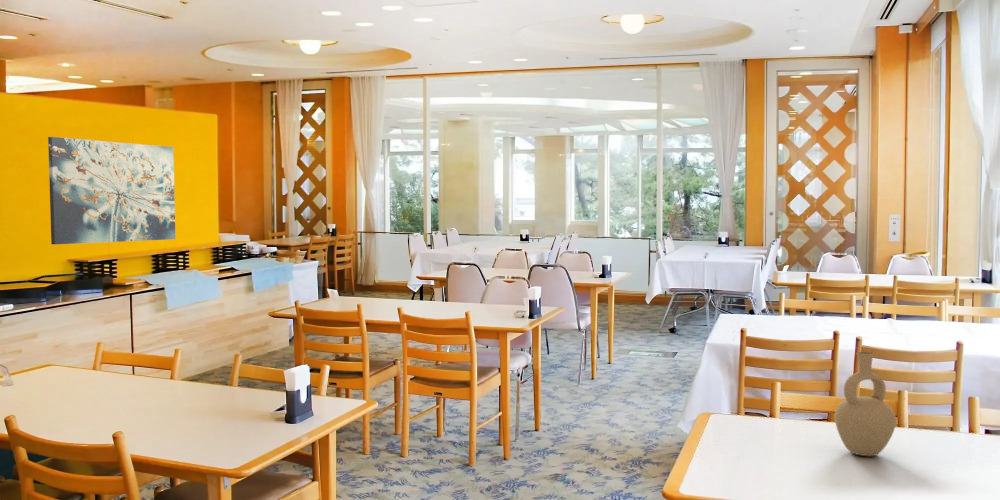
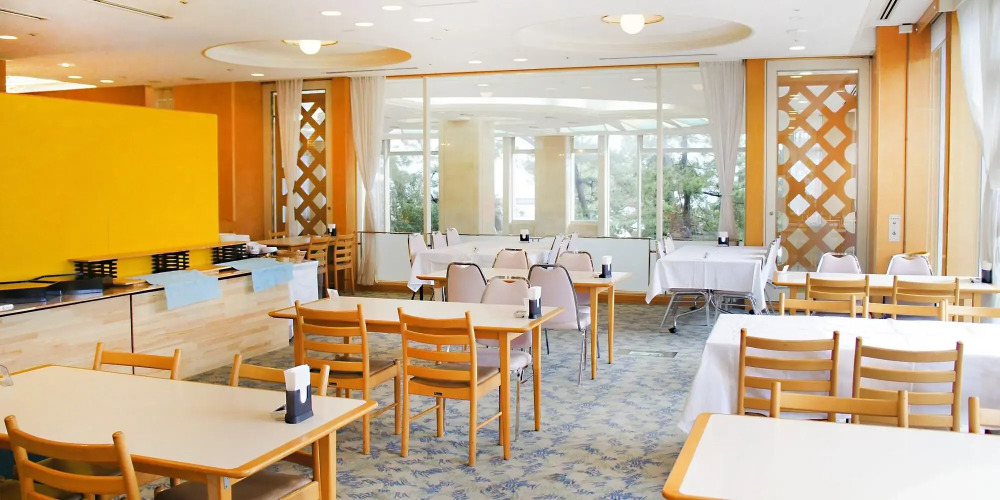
- vase [834,351,897,457]
- wall art [47,136,177,245]
